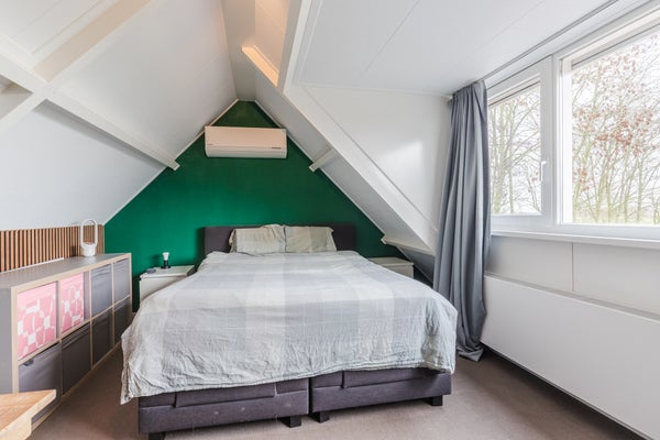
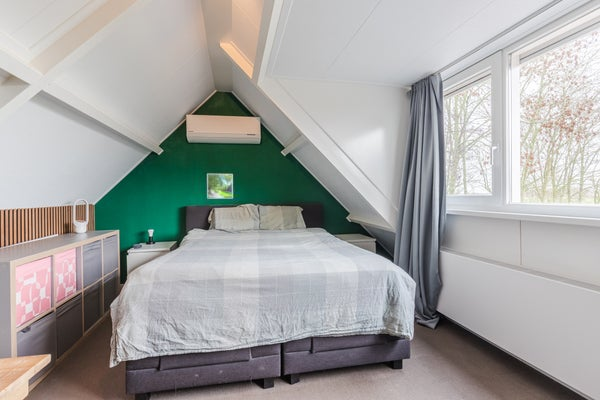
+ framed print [206,173,234,199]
